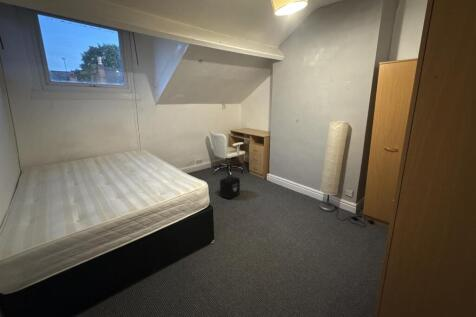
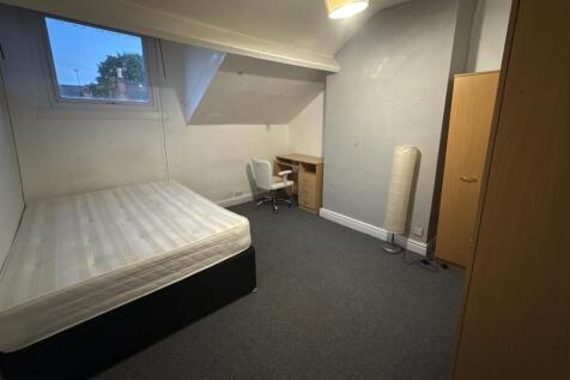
- air purifier [219,175,241,200]
